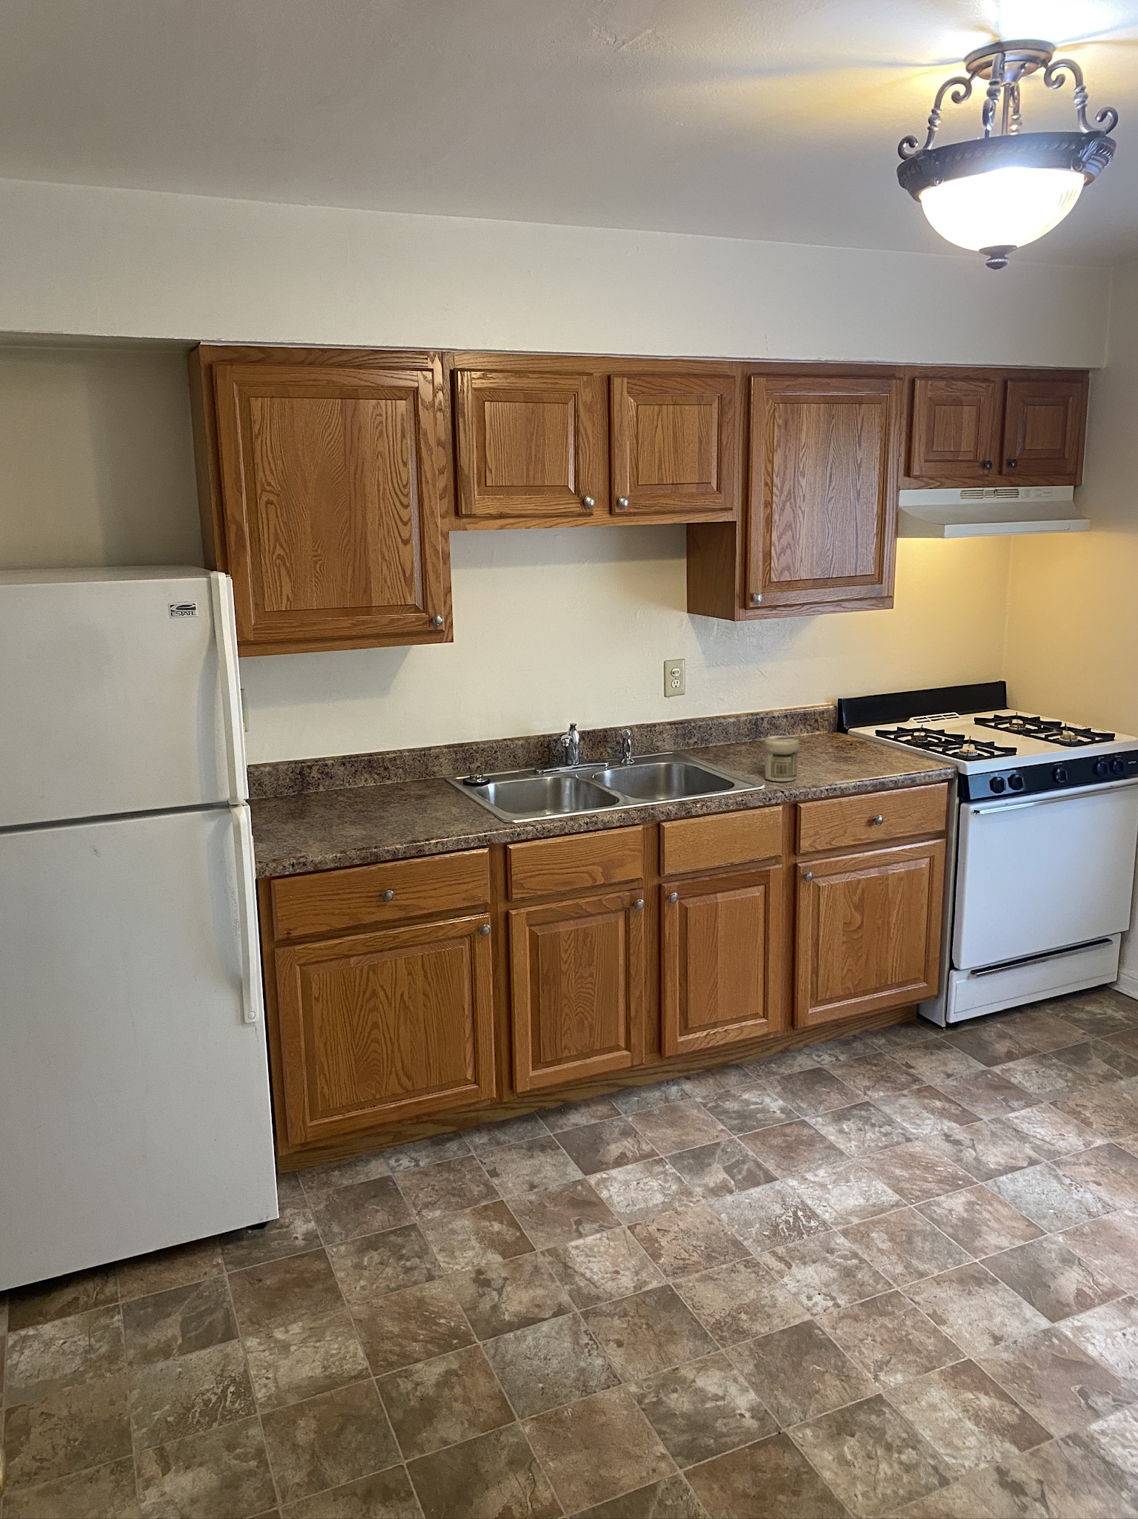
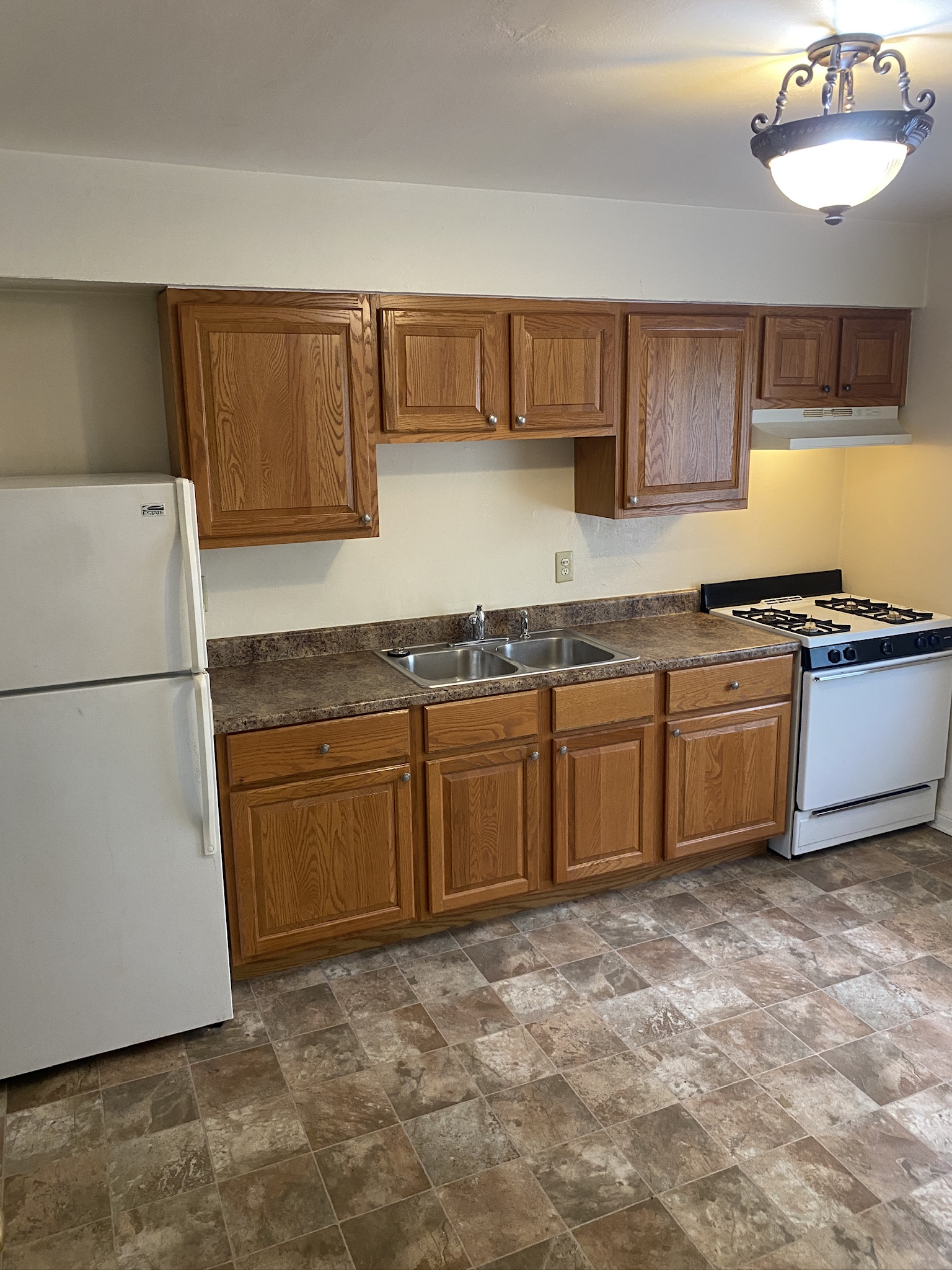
- jar [763,736,800,782]
